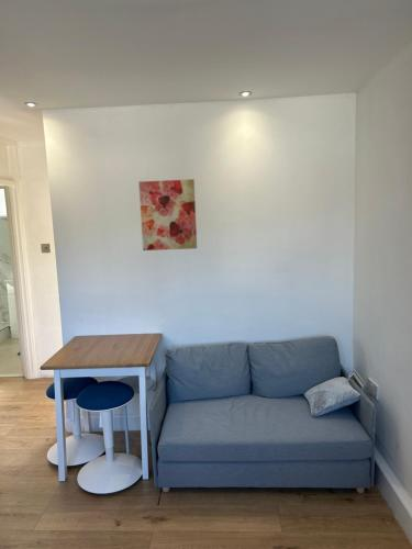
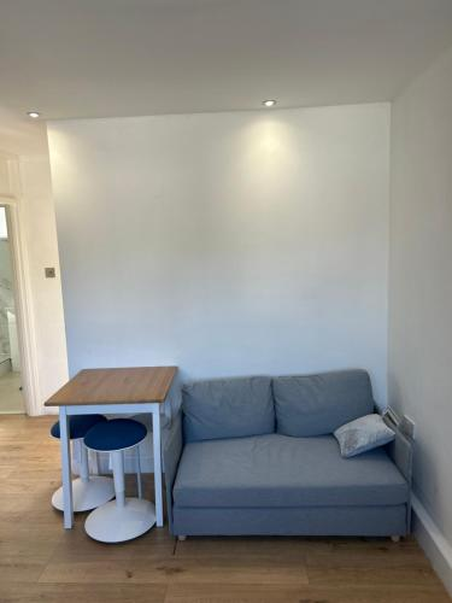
- wall art [137,178,198,251]
